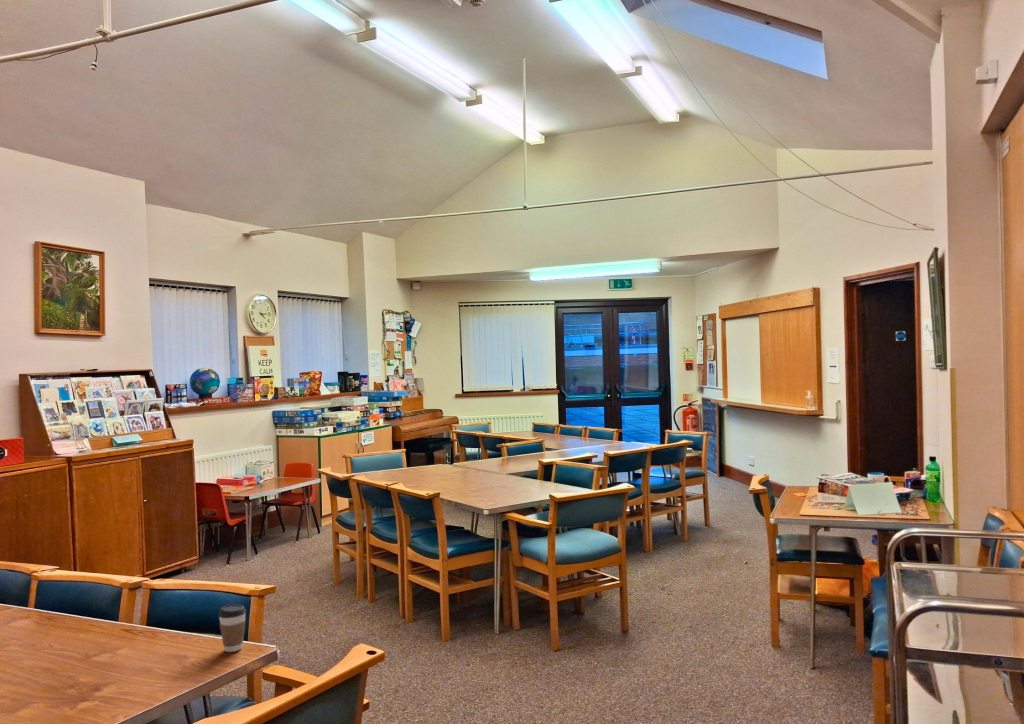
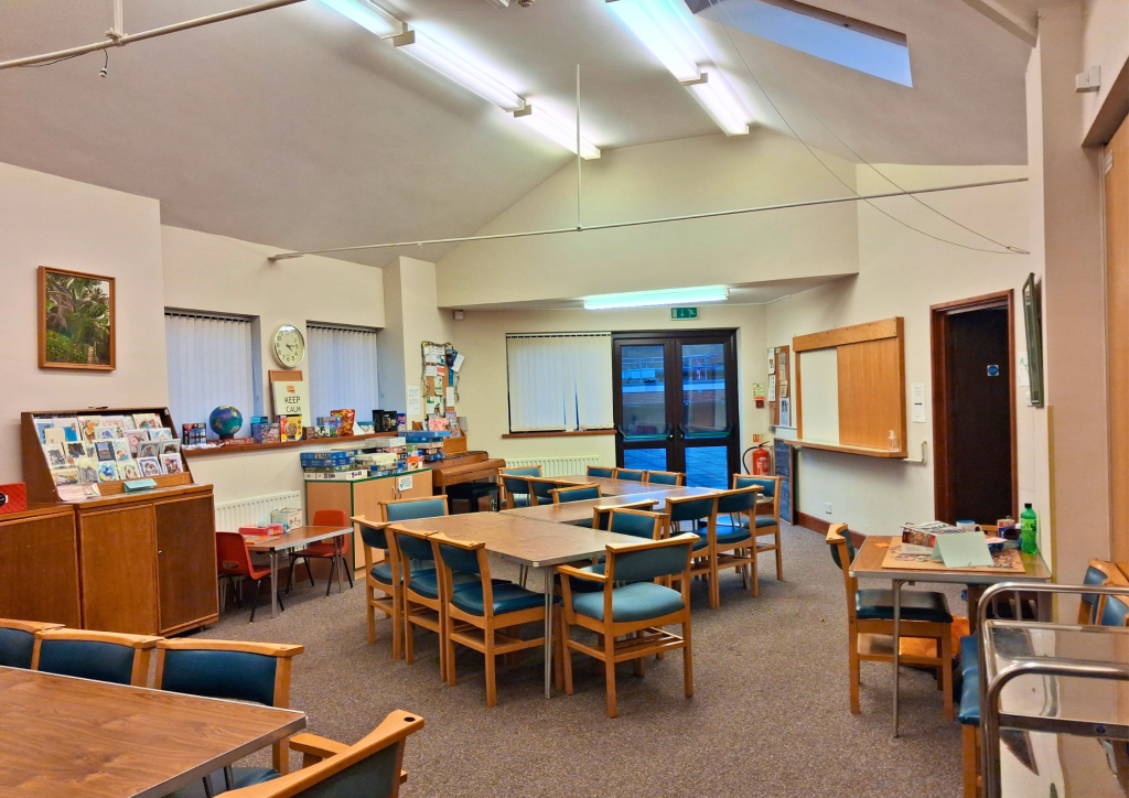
- coffee cup [218,603,247,653]
